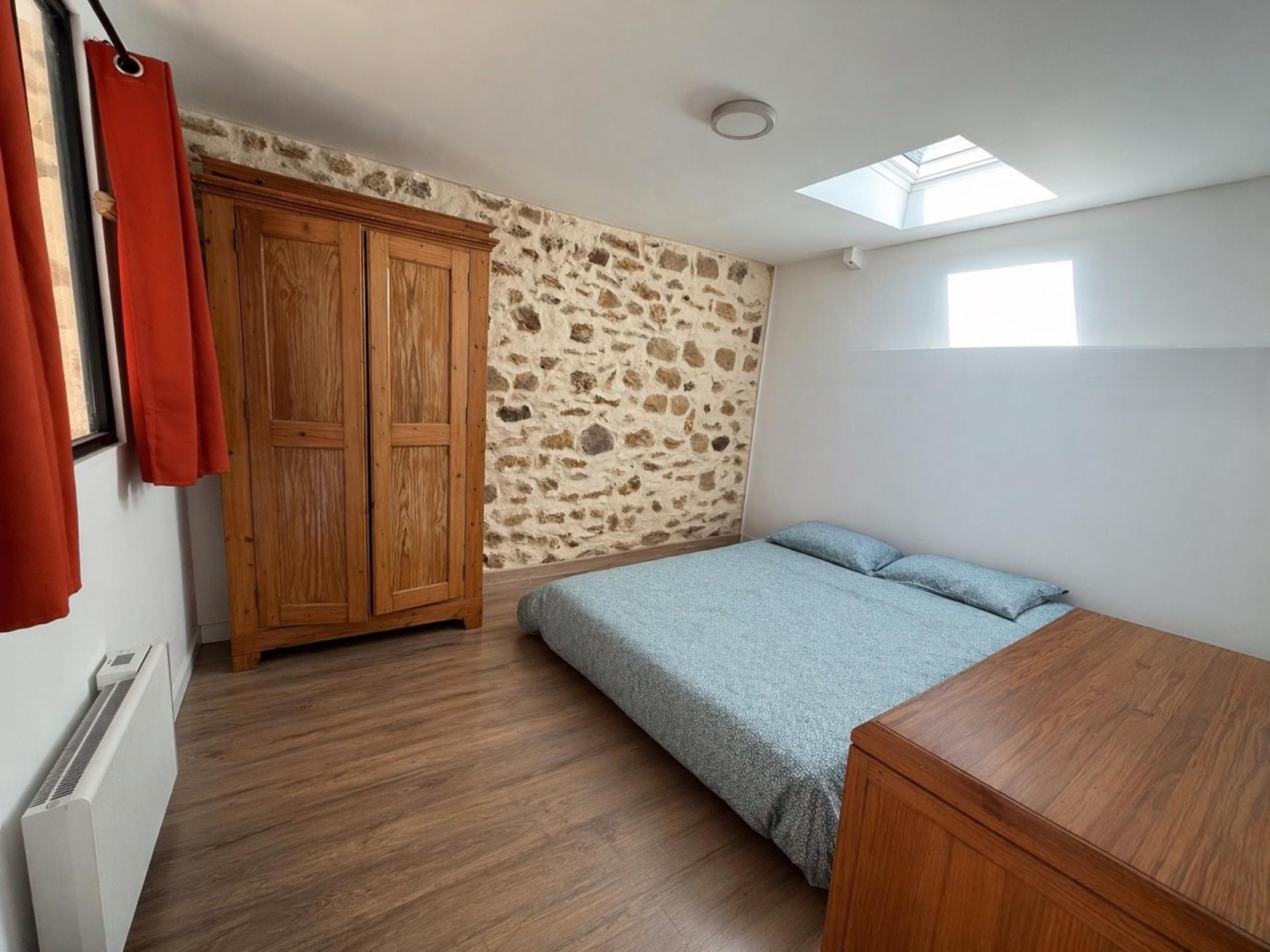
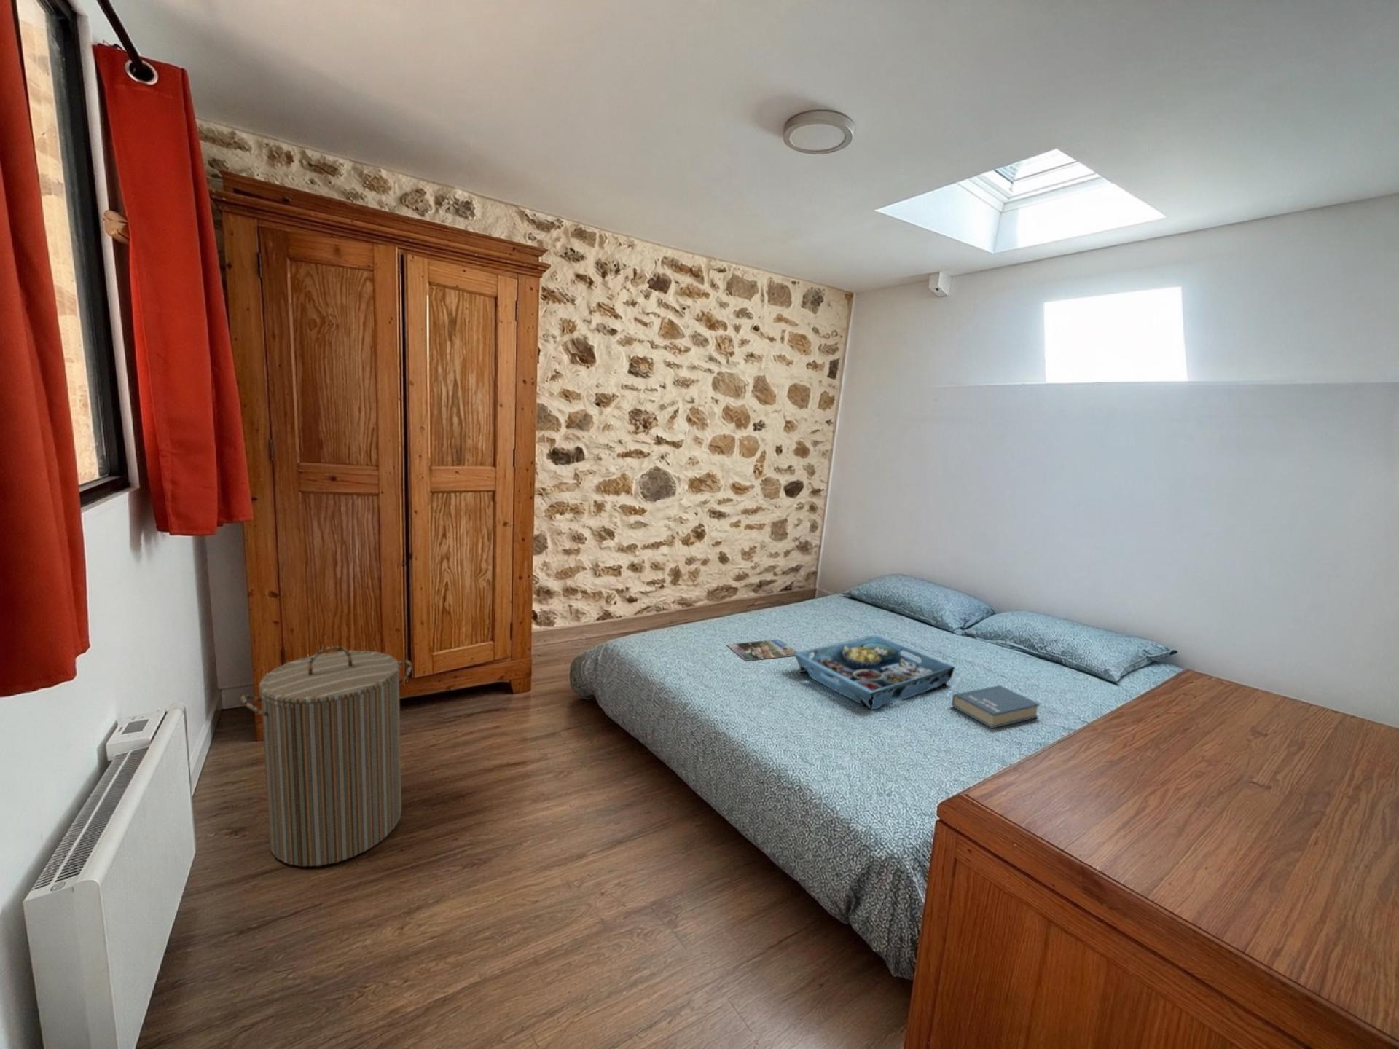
+ magazine [726,638,798,661]
+ laundry hamper [240,646,412,867]
+ book [951,684,1041,729]
+ serving tray [793,634,956,711]
